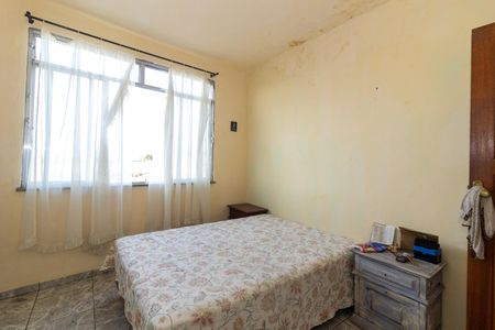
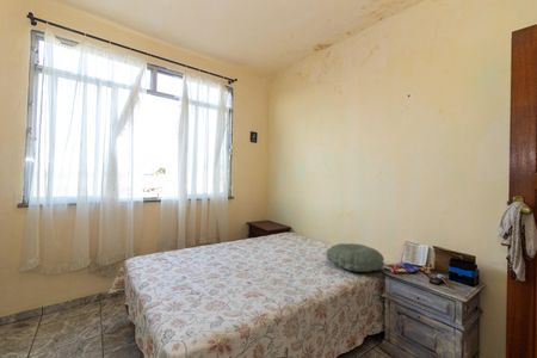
+ pillow [325,242,385,273]
